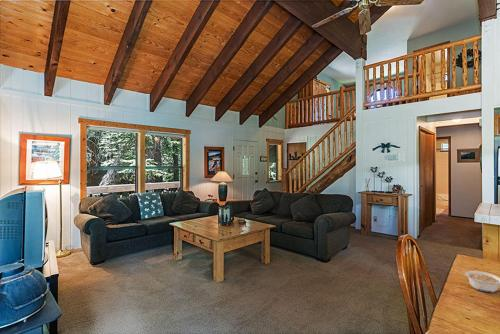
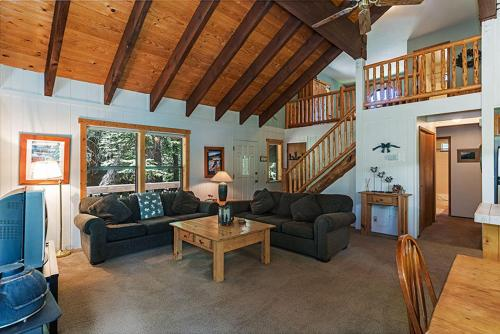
- legume [464,270,500,293]
